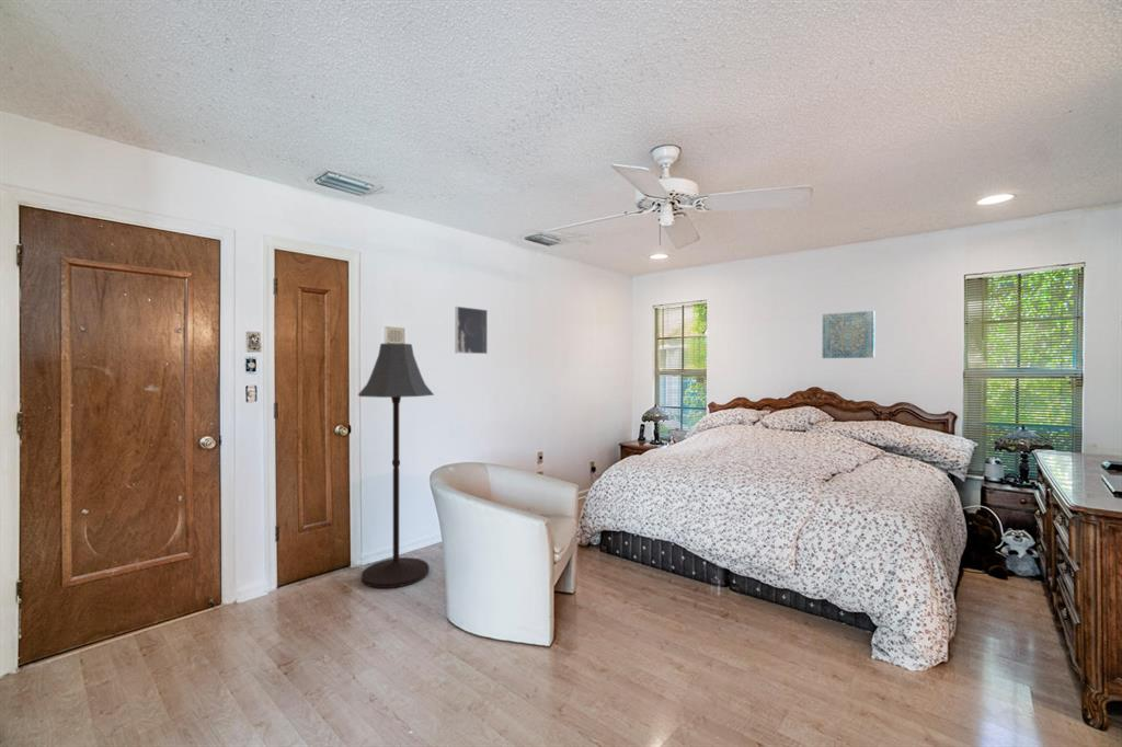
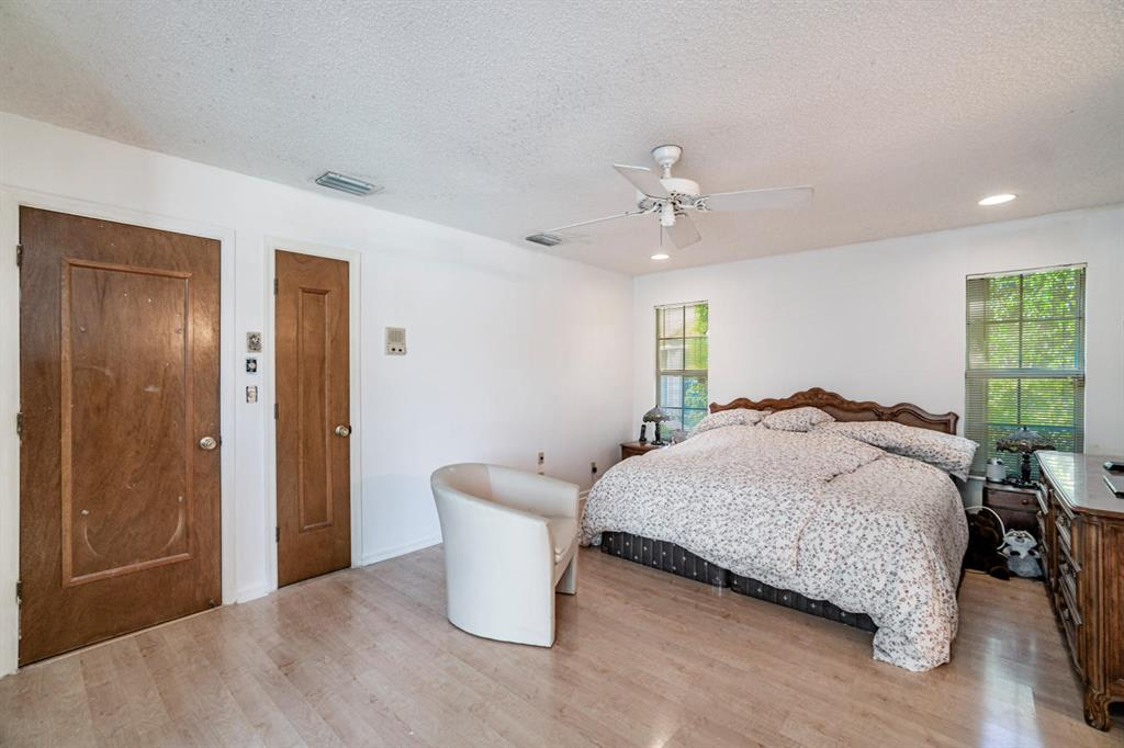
- wall art [822,310,877,359]
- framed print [455,306,489,355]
- floor lamp [357,342,435,589]
